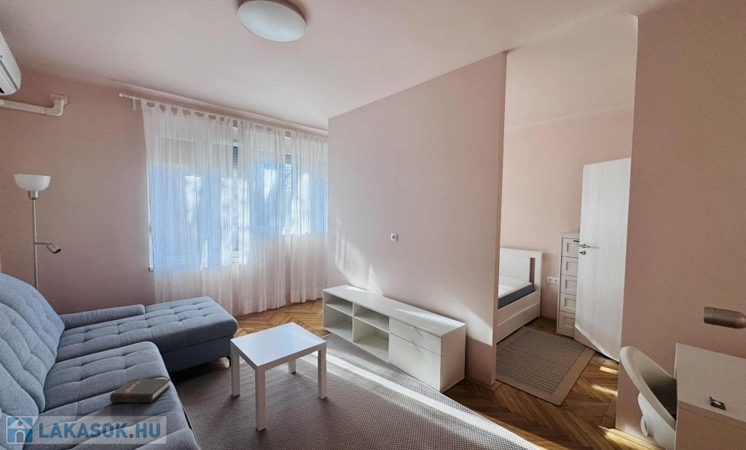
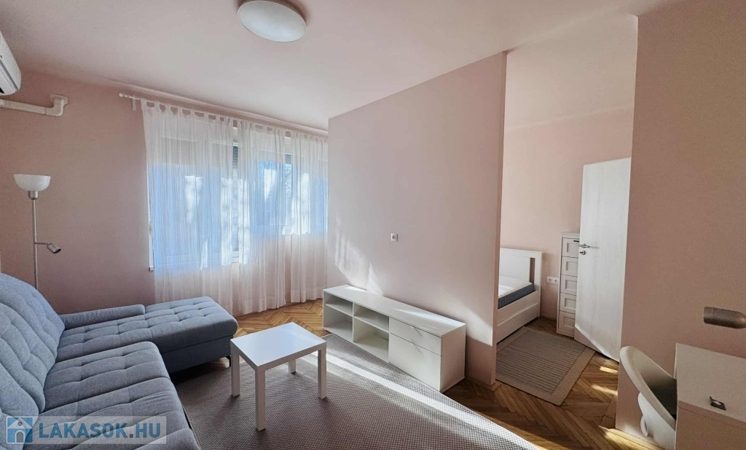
- hardback book [109,377,171,403]
